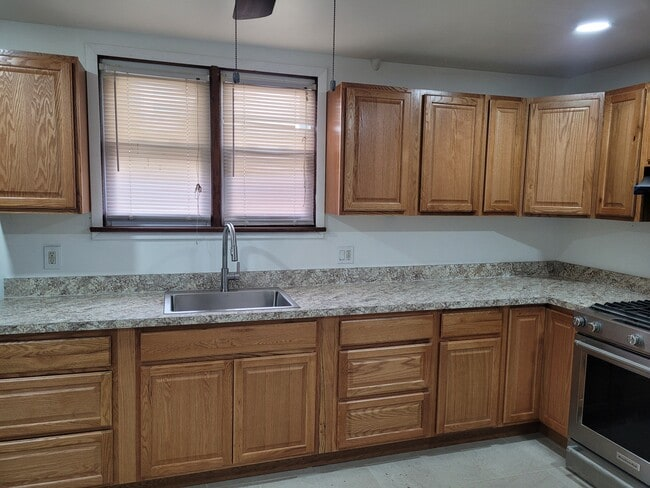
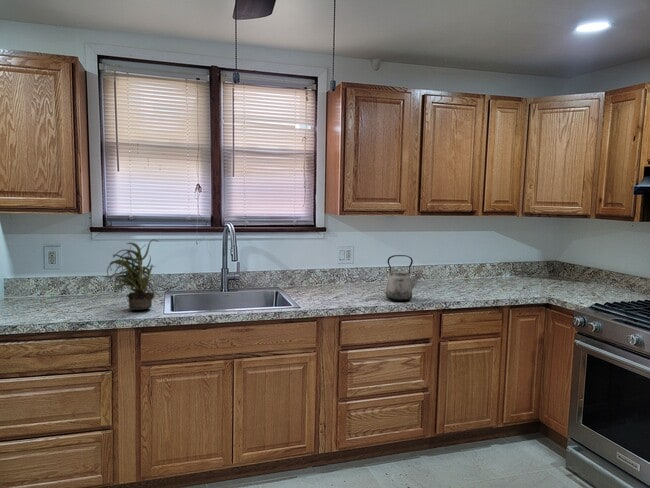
+ potted plant [106,238,161,311]
+ kettle [385,254,423,302]
